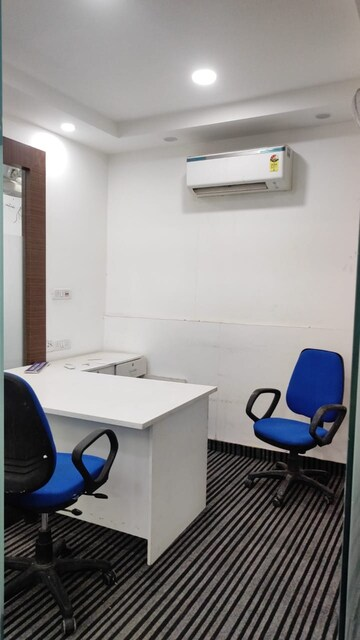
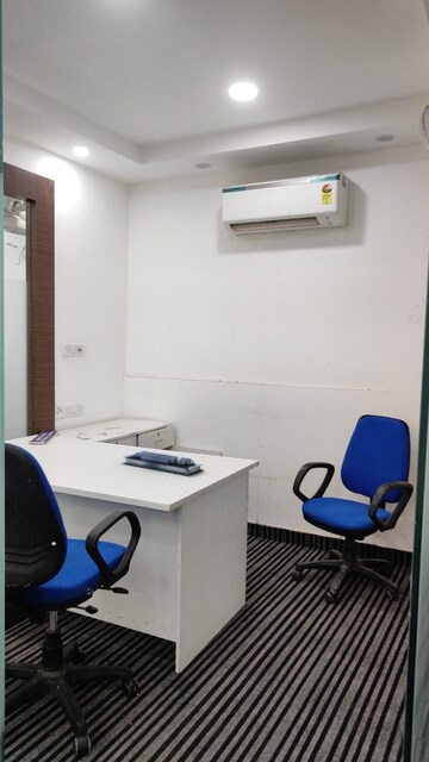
+ computer keyboard [123,450,205,476]
